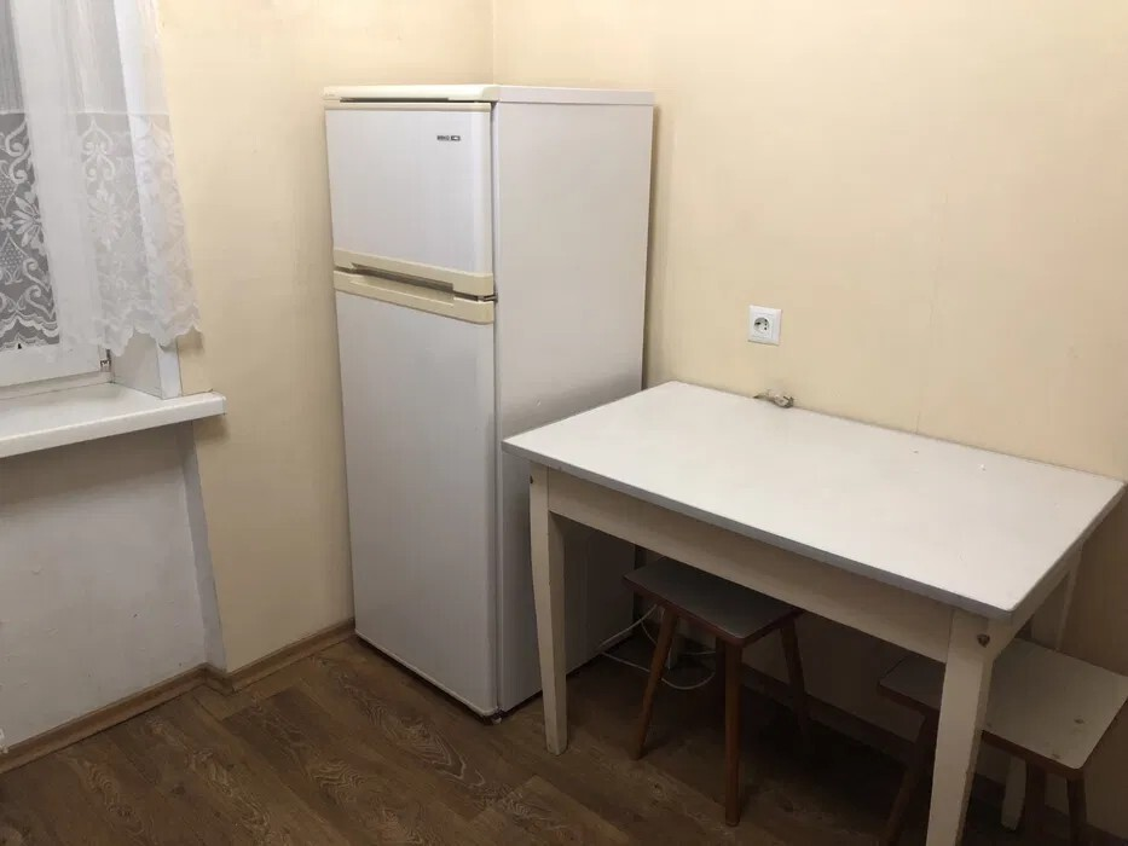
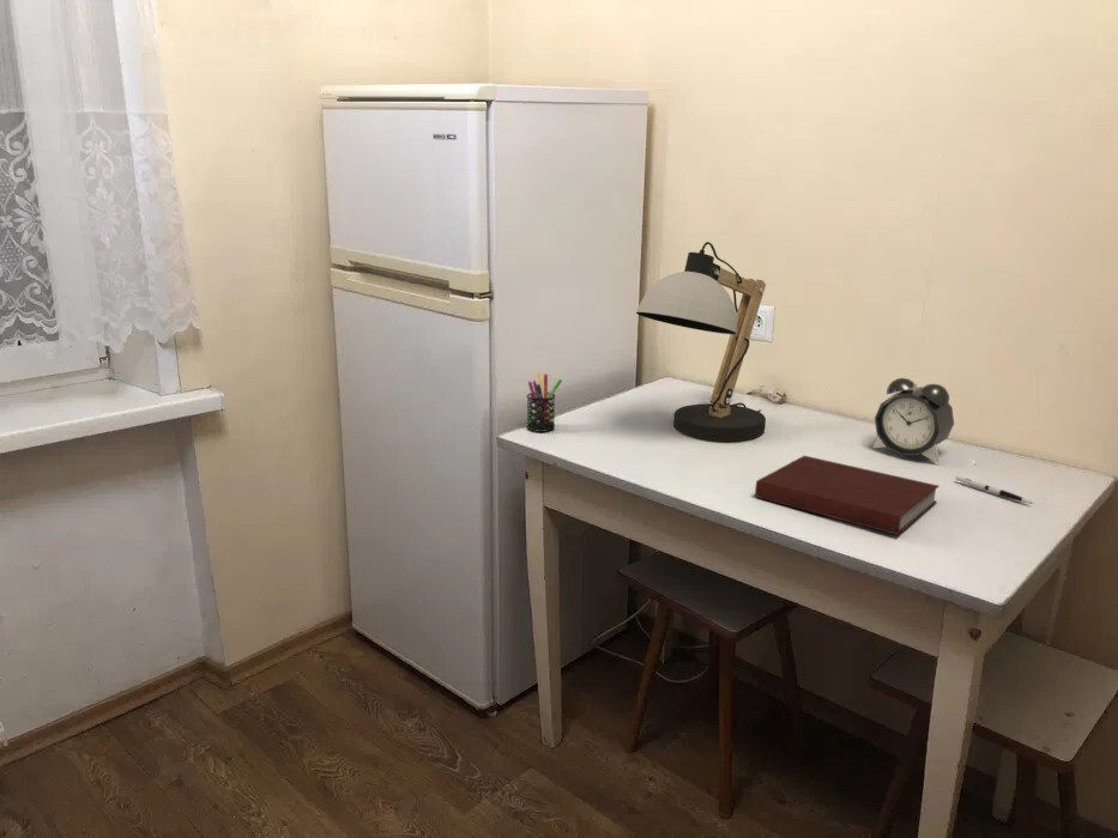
+ alarm clock [871,377,955,464]
+ pen [954,475,1034,505]
+ notebook [754,455,941,536]
+ pen holder [526,372,563,433]
+ desk lamp [635,241,767,442]
